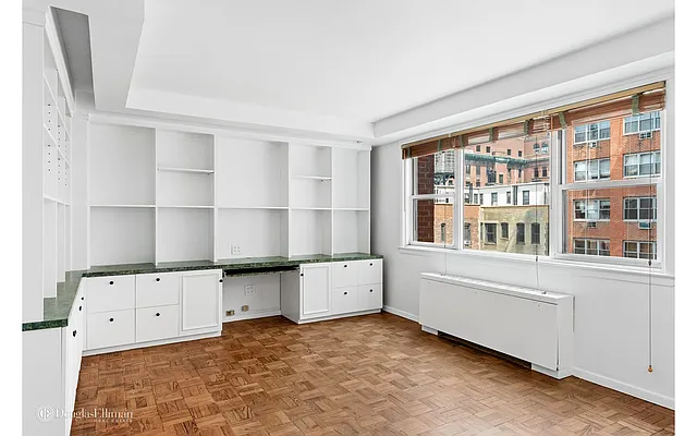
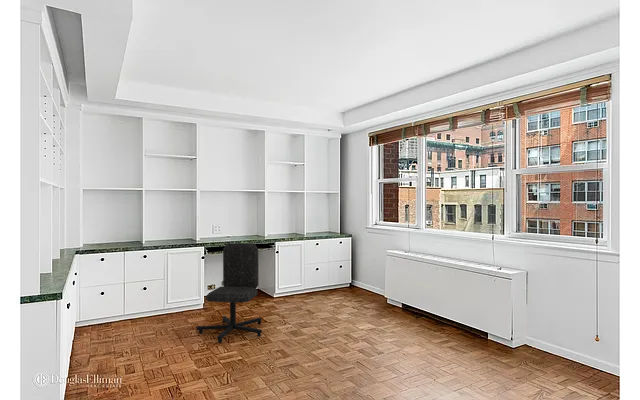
+ chair [195,242,263,344]
